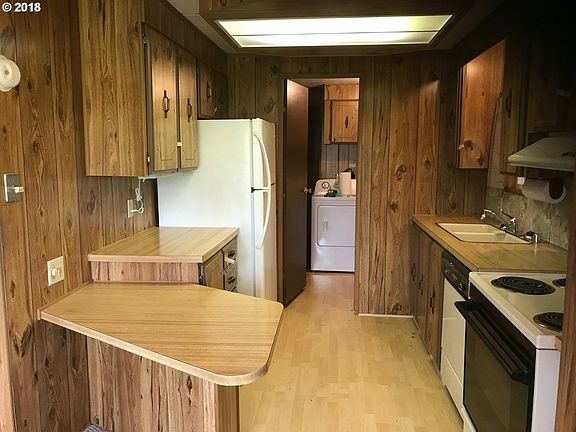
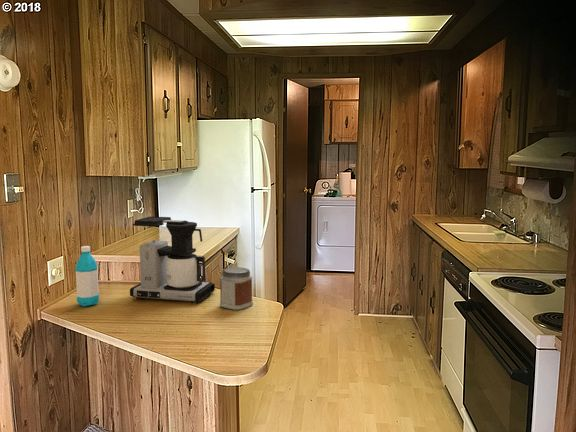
+ coffee maker [129,216,216,304]
+ jar [219,266,254,311]
+ water bottle [74,245,100,307]
